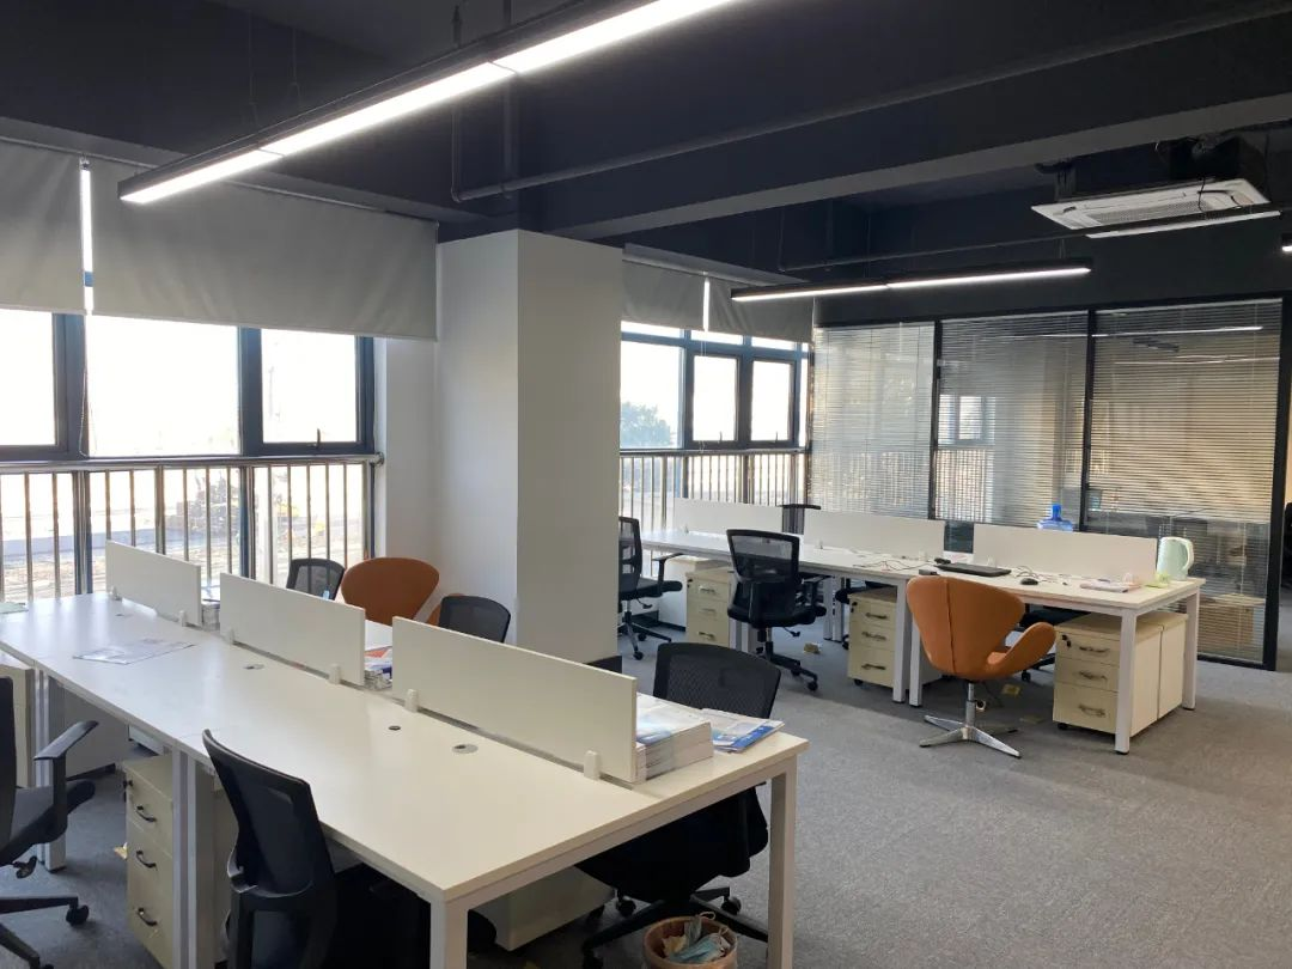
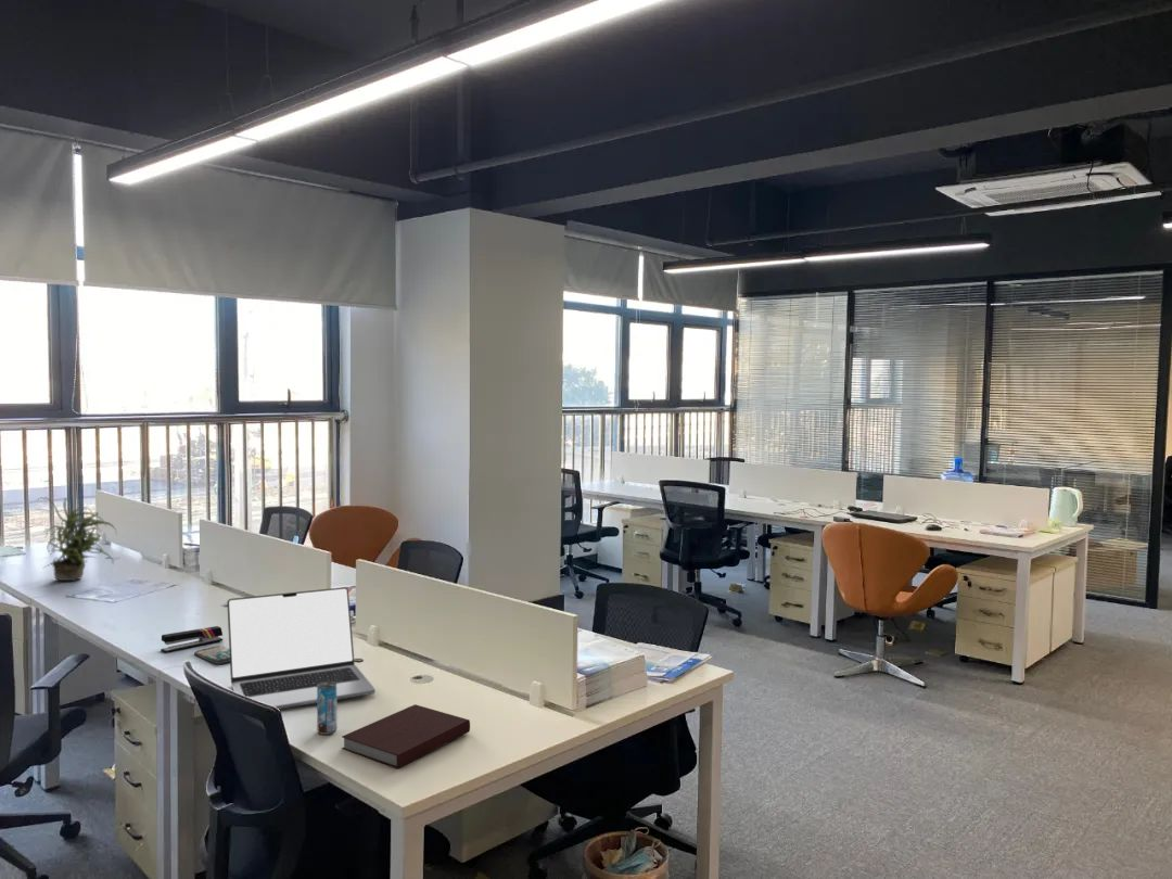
+ beverage can [316,681,339,736]
+ potted plant [36,496,118,582]
+ notebook [341,703,471,769]
+ stapler [160,625,224,653]
+ smartphone [193,645,230,665]
+ laptop [226,586,377,711]
